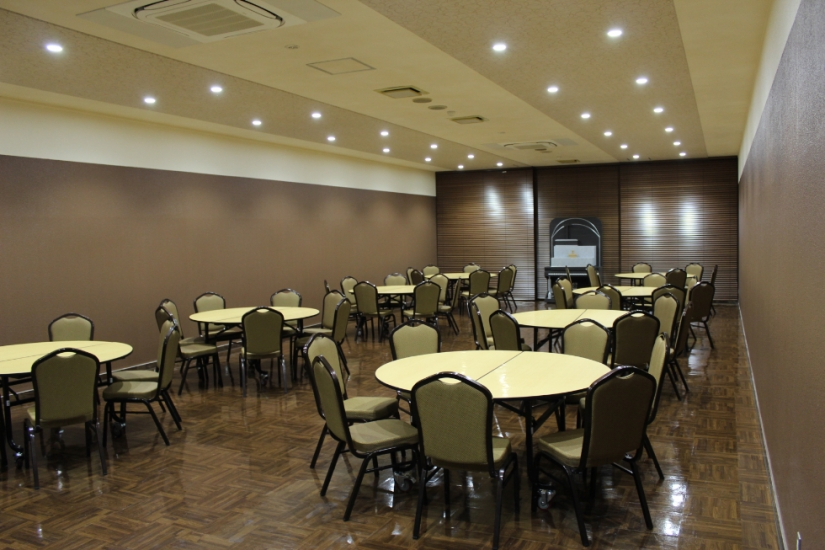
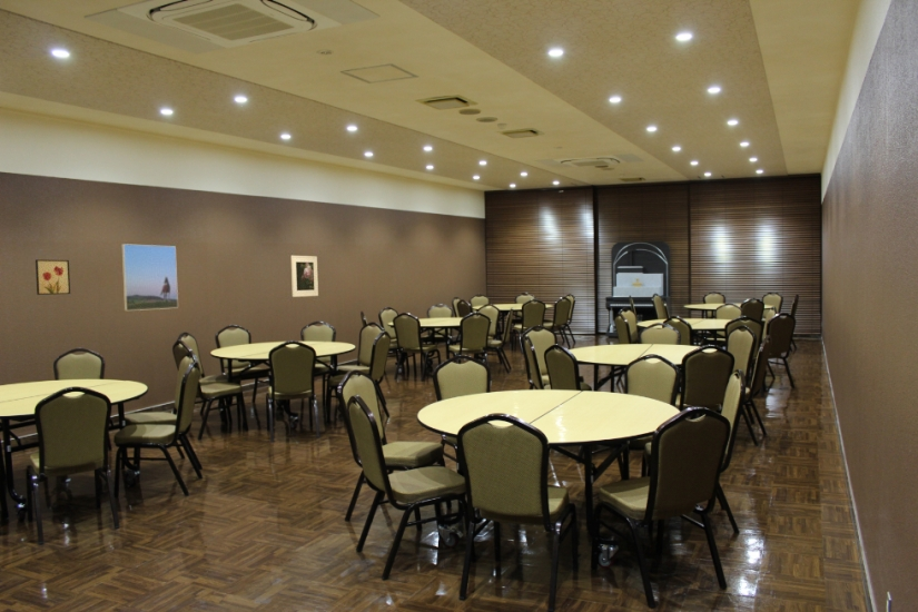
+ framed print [120,243,179,312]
+ wall art [34,258,71,296]
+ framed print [289,255,319,298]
